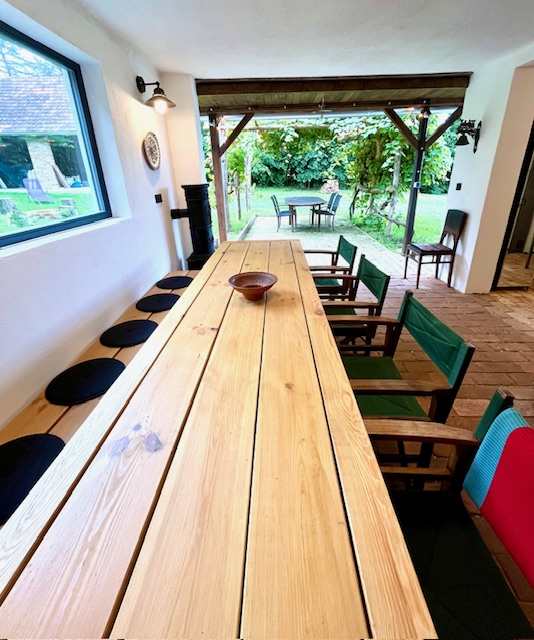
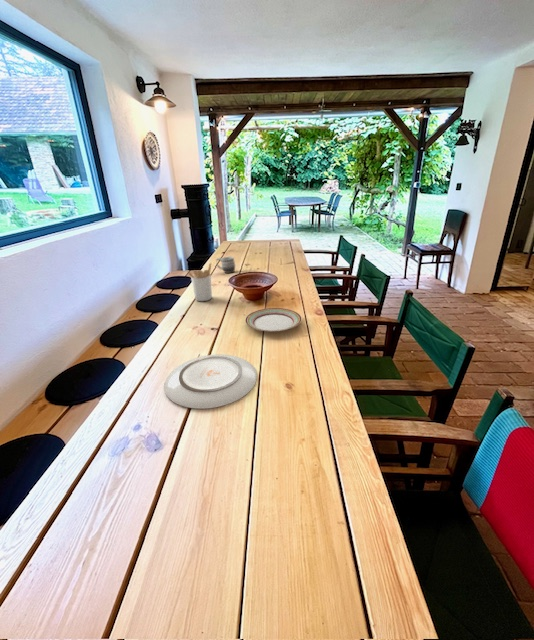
+ plate [244,307,303,333]
+ utensil holder [186,262,213,302]
+ mug [215,256,236,274]
+ plate [163,354,258,410]
